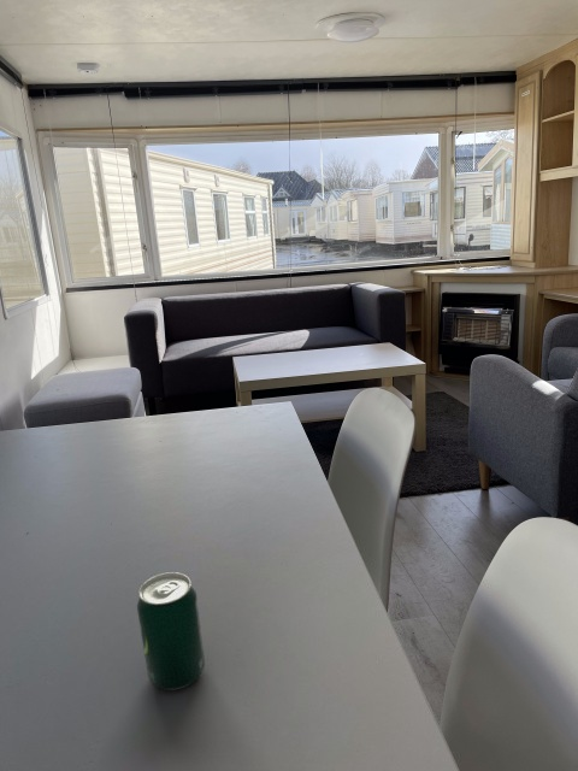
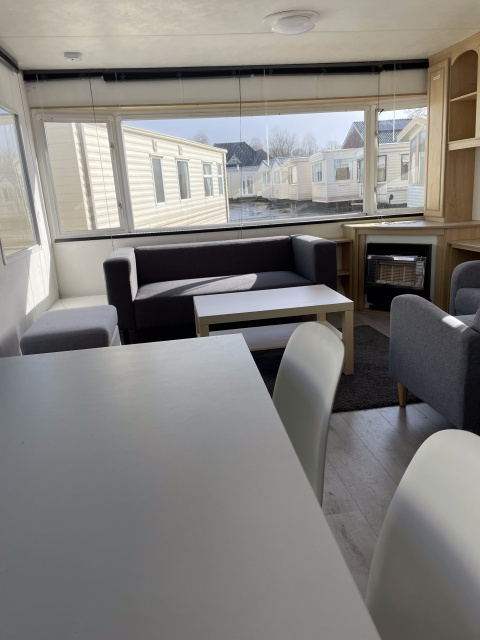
- beverage can [136,571,206,691]
